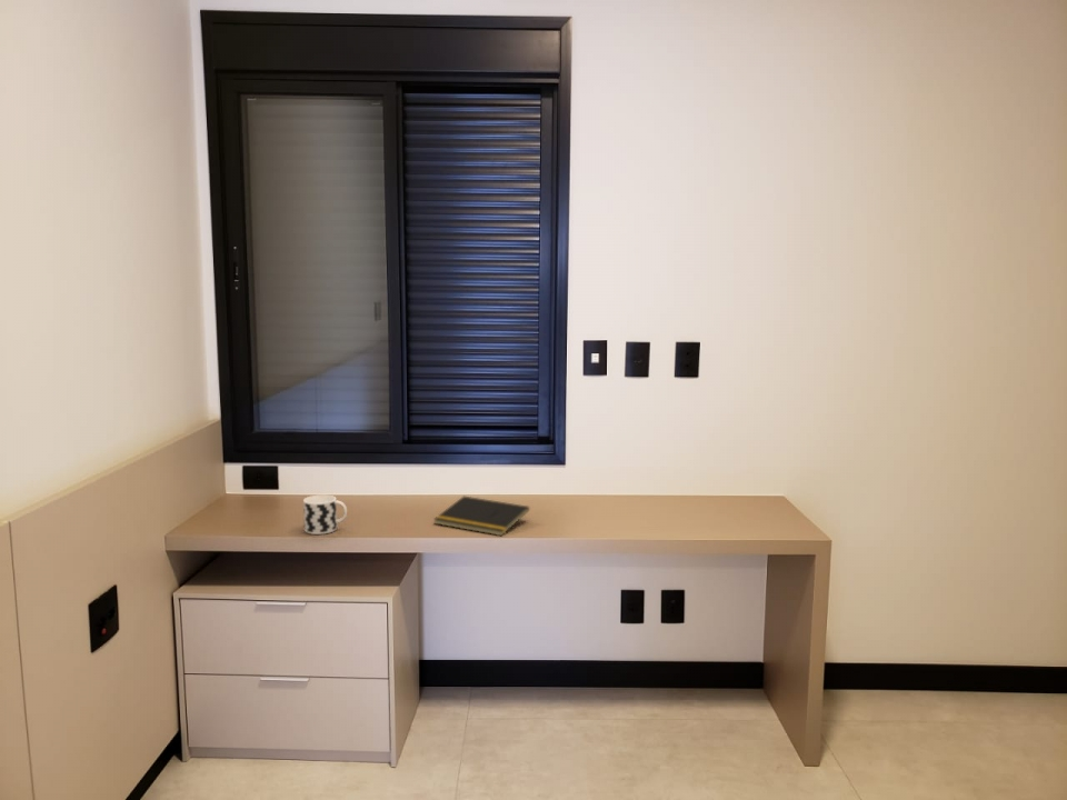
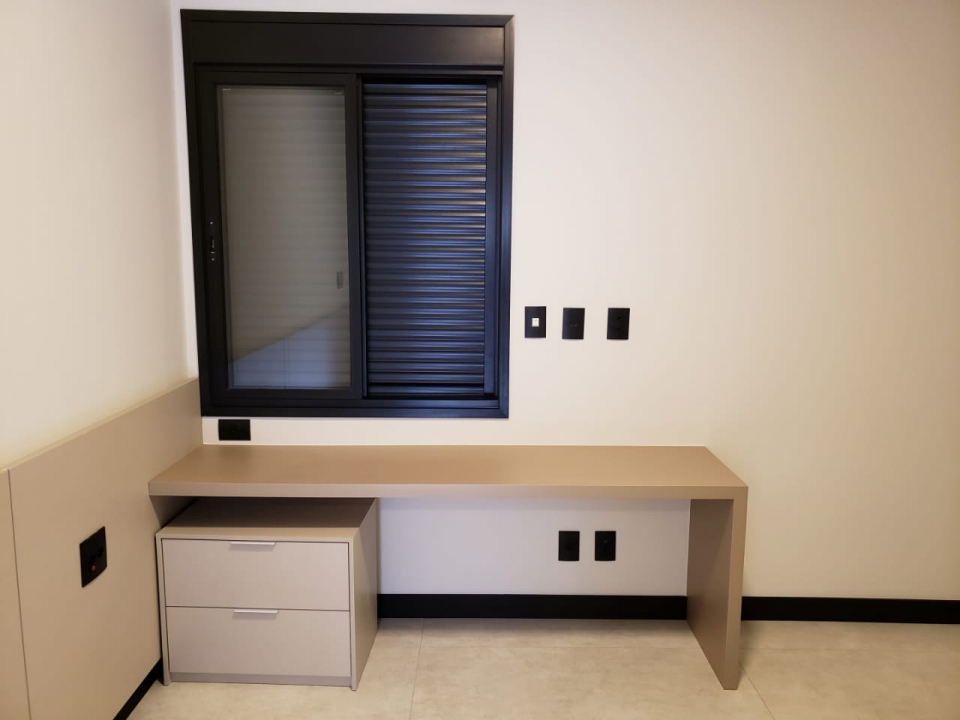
- cup [302,494,348,536]
- notepad [432,496,530,537]
